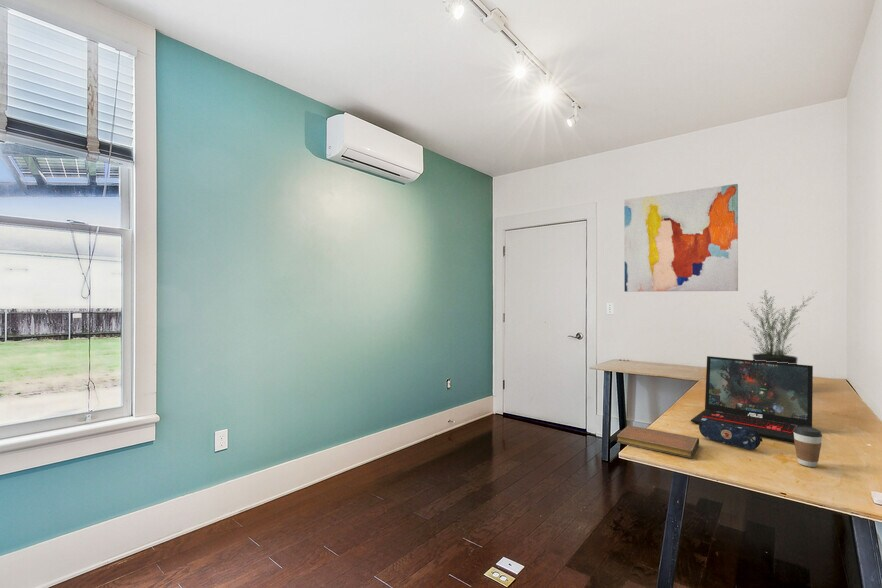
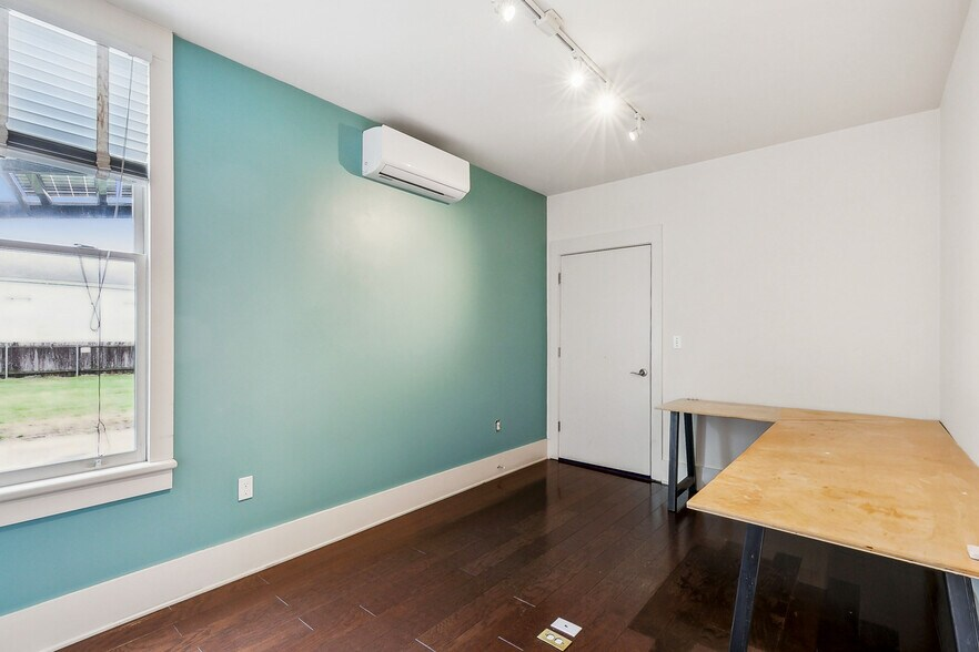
- laptop [690,355,814,443]
- pencil case [698,420,764,451]
- coffee cup [793,426,823,468]
- notebook [616,424,700,459]
- potted plant [740,290,816,364]
- wall art [623,183,739,293]
